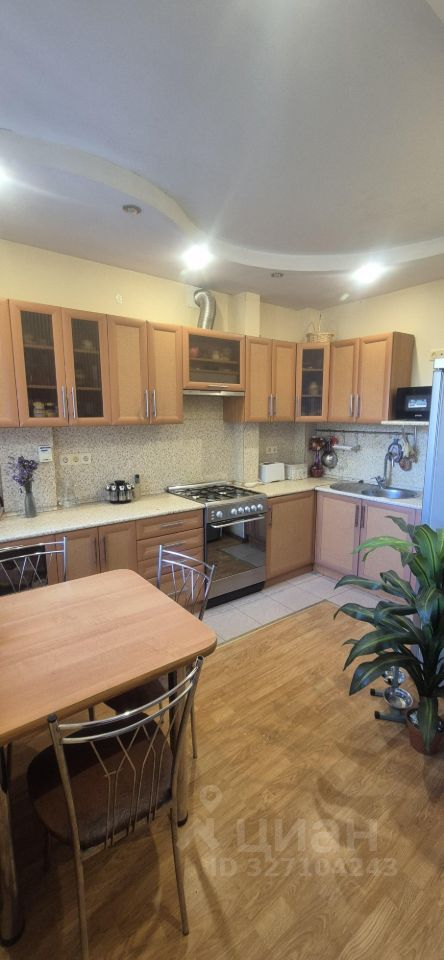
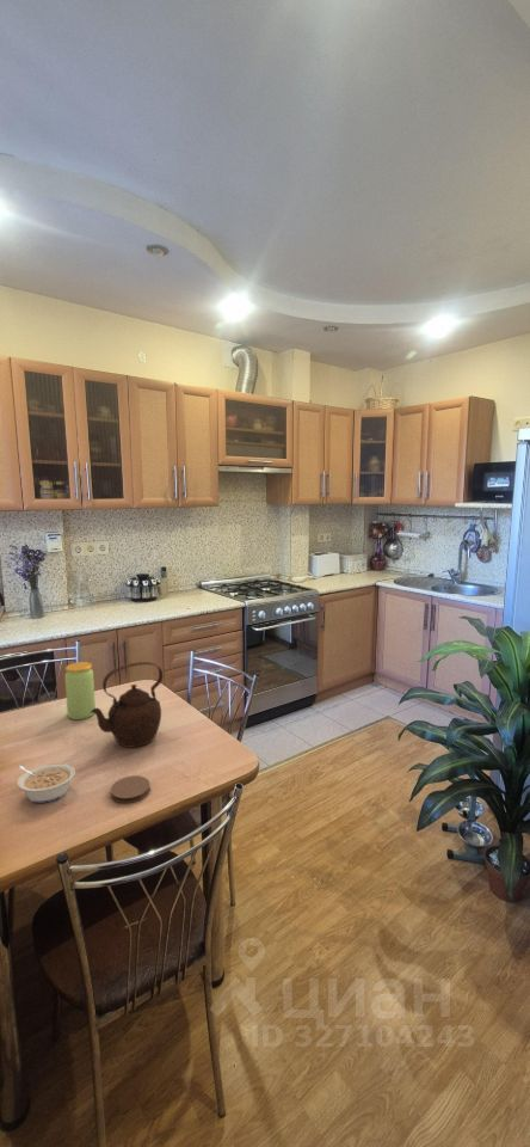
+ coaster [110,774,152,804]
+ teapot [91,661,164,749]
+ jar [64,661,97,720]
+ legume [17,762,76,804]
